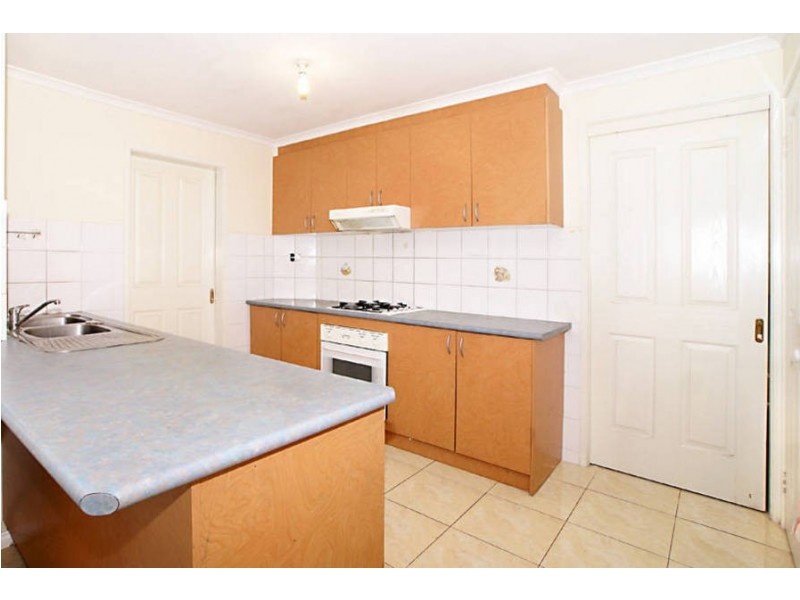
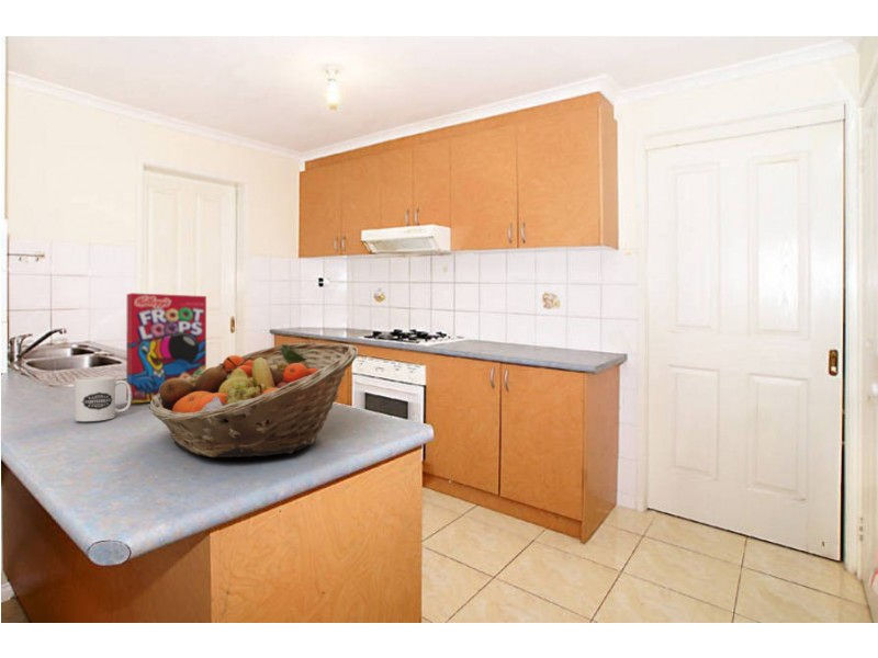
+ cereal box [125,292,207,404]
+ fruit basket [148,342,360,458]
+ mug [74,376,132,422]
